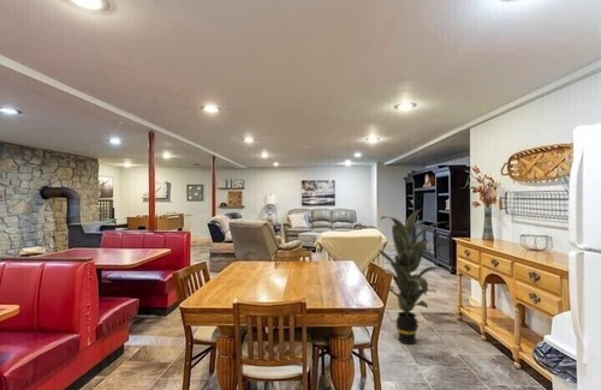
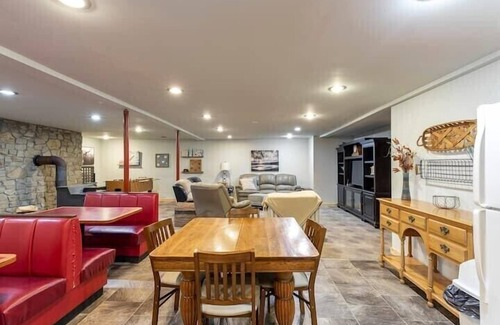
- indoor plant [376,208,451,346]
